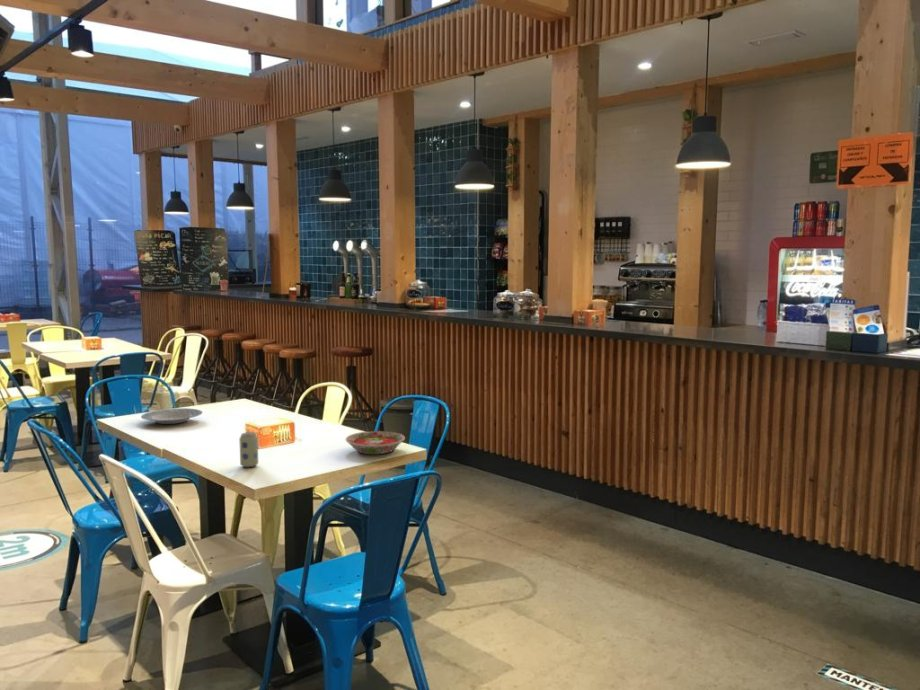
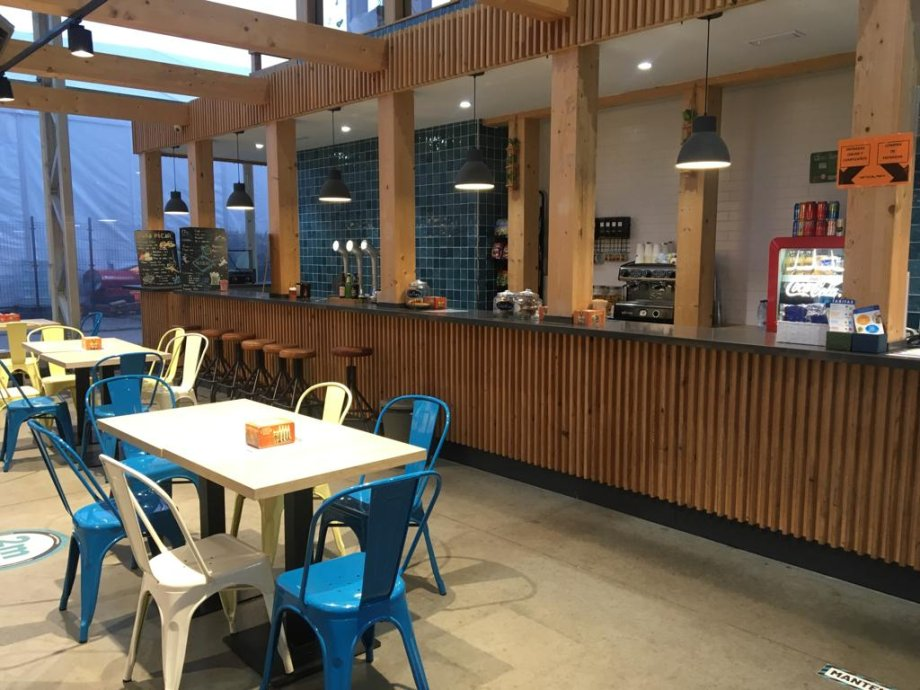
- plate [140,407,203,425]
- beverage can [238,431,259,468]
- bowl [345,430,406,455]
